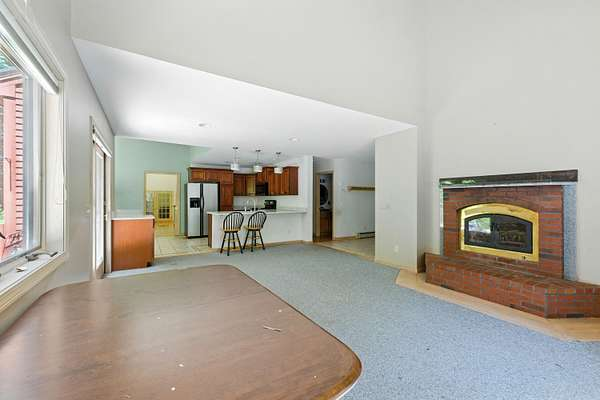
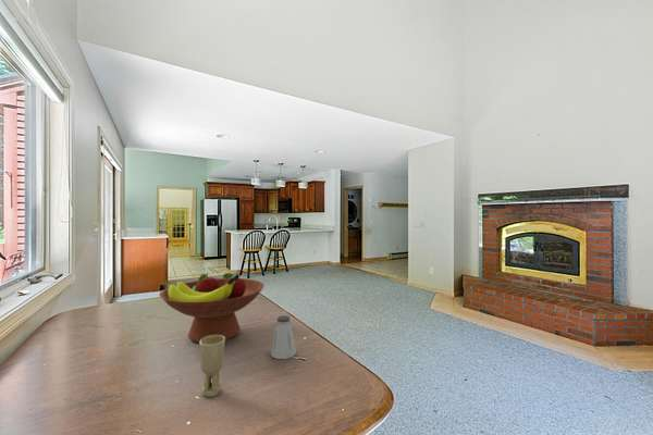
+ cup [198,335,226,398]
+ fruit bowl [159,272,266,344]
+ saltshaker [270,314,297,360]
